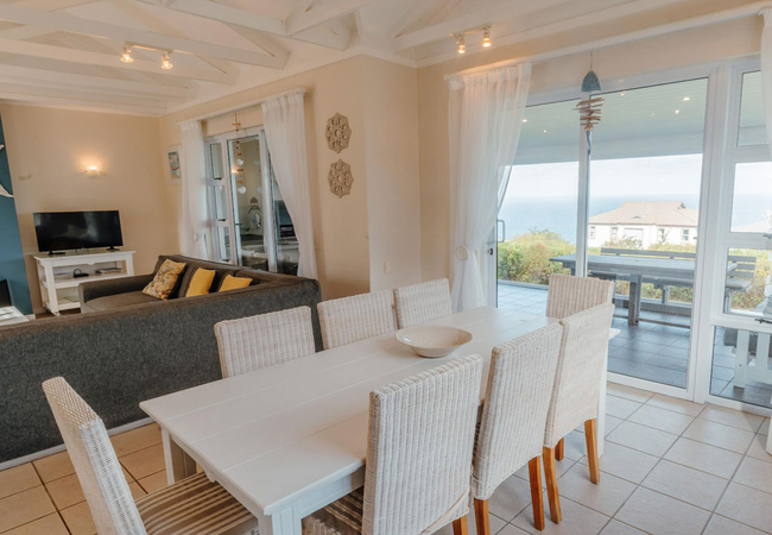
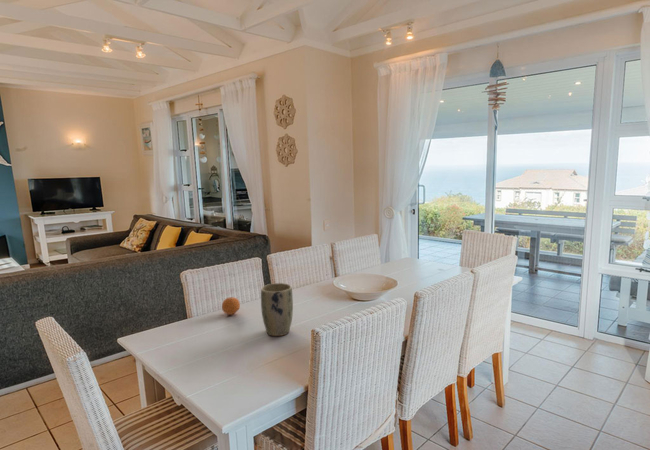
+ plant pot [260,282,294,337]
+ fruit [221,296,241,316]
